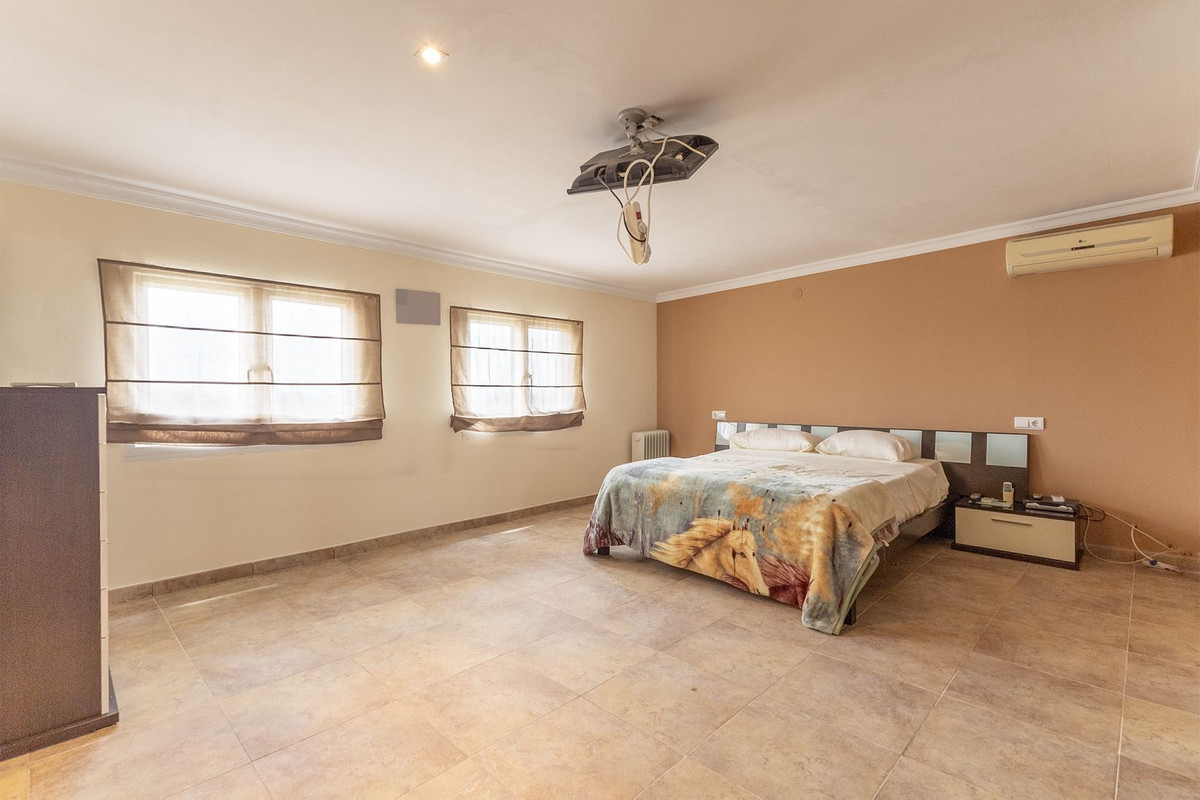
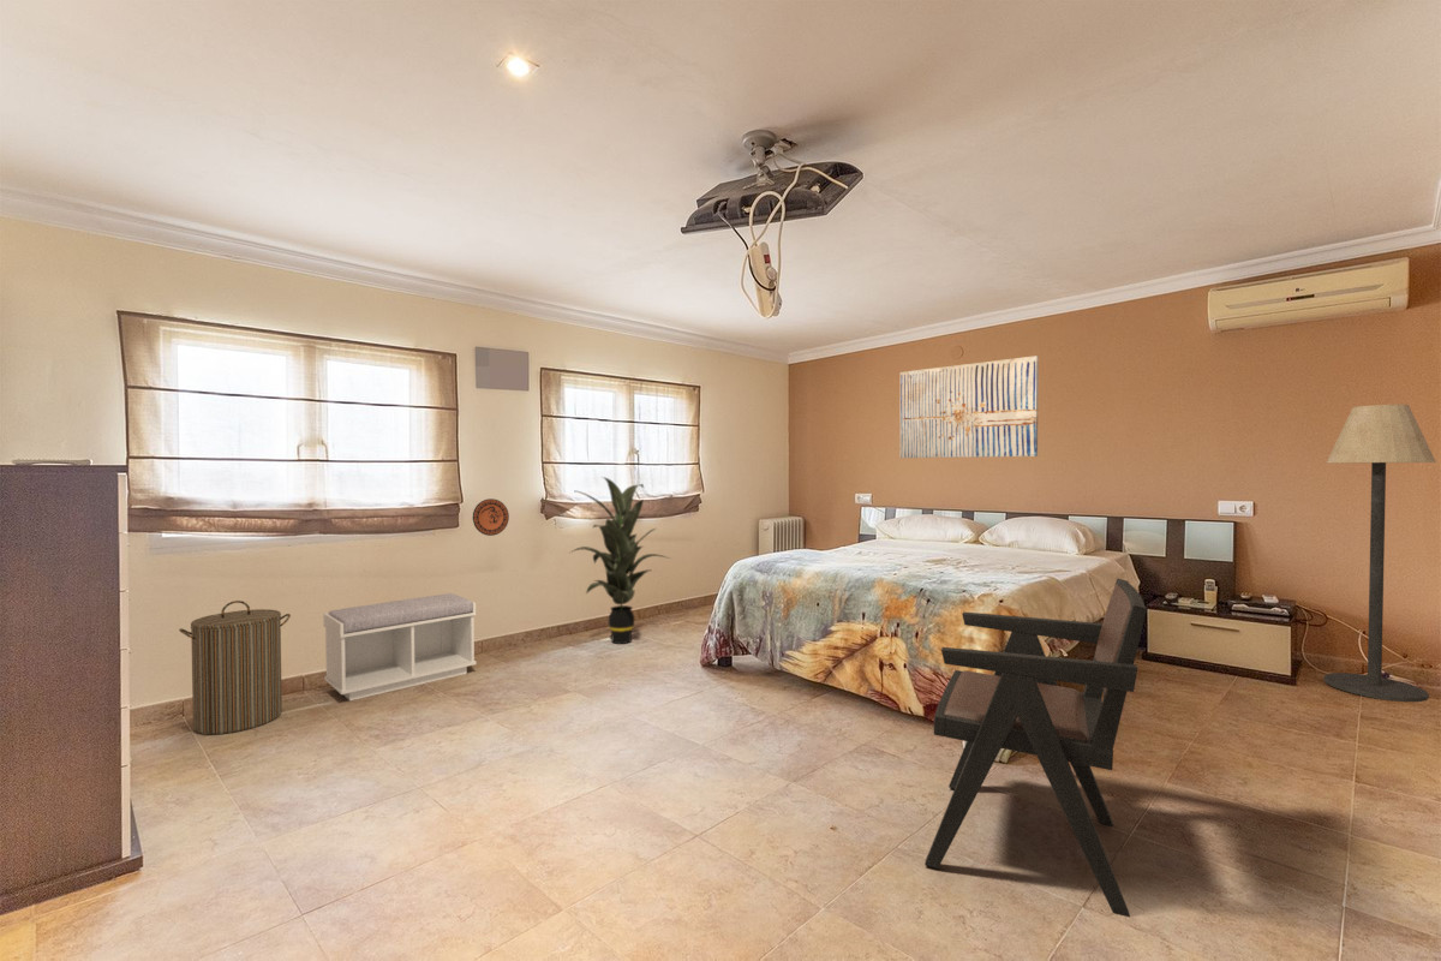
+ floor lamp [1323,404,1437,703]
+ laundry hamper [178,599,292,735]
+ armchair [923,578,1148,919]
+ bench [322,592,478,702]
+ decorative plate [472,497,510,537]
+ indoor plant [569,476,671,645]
+ wall art [898,354,1040,459]
